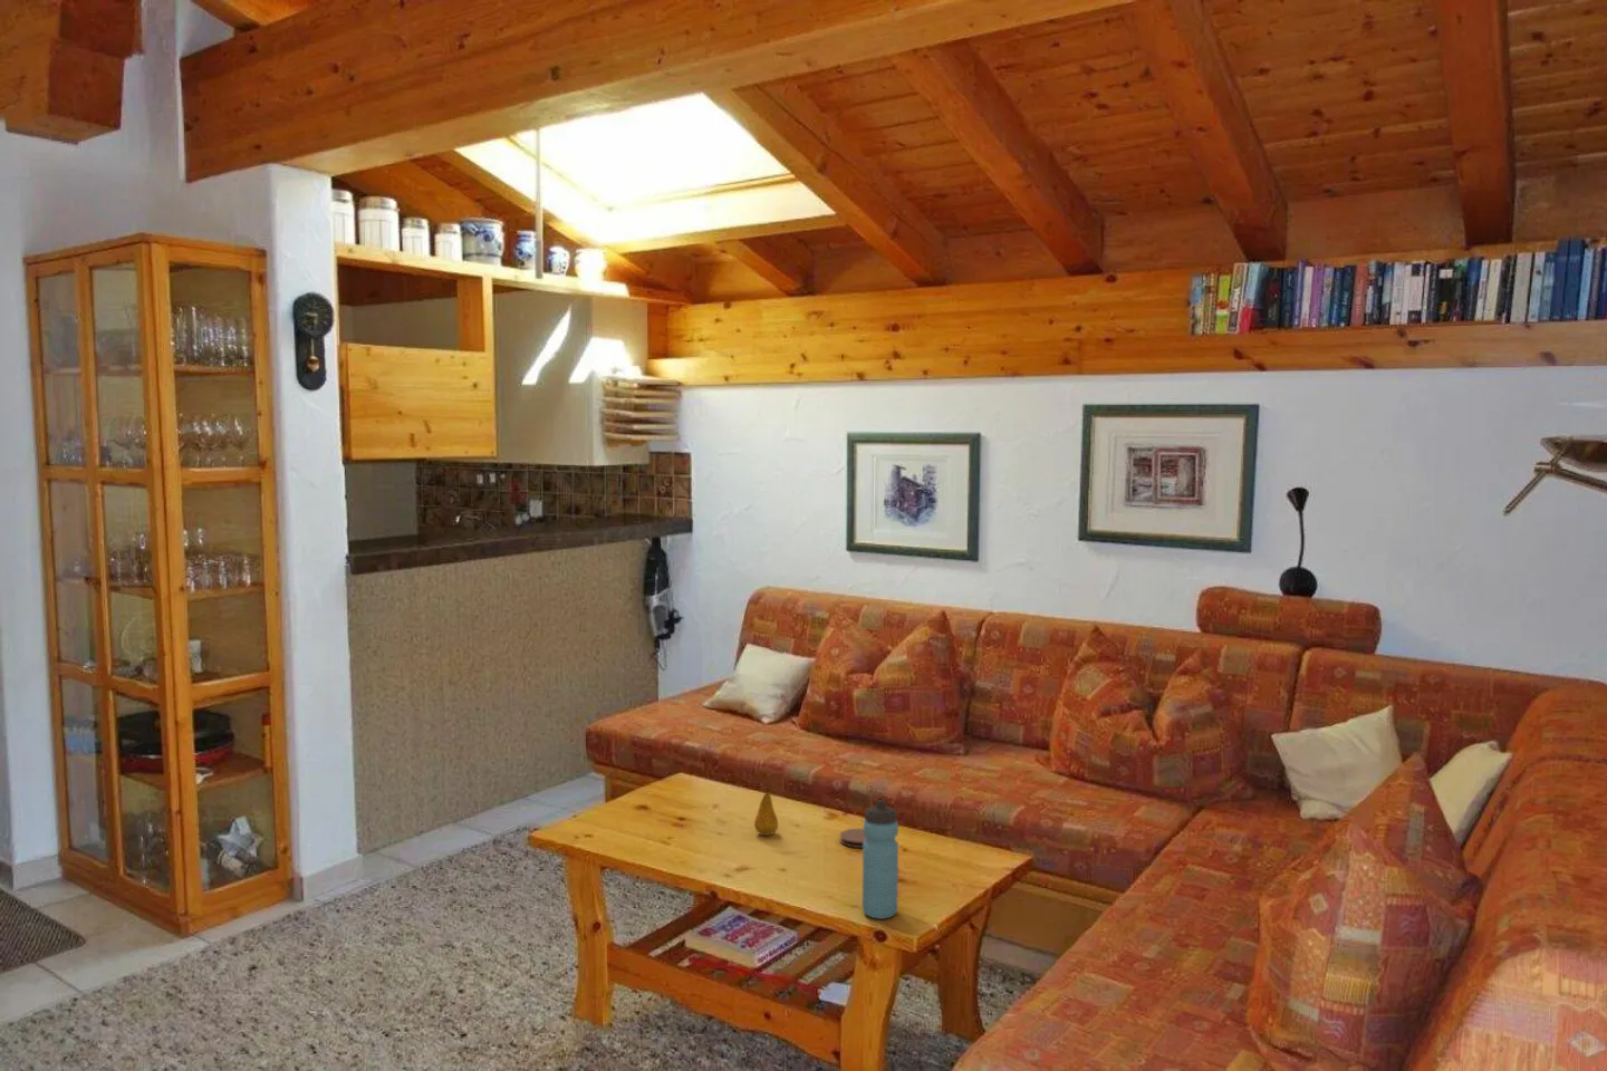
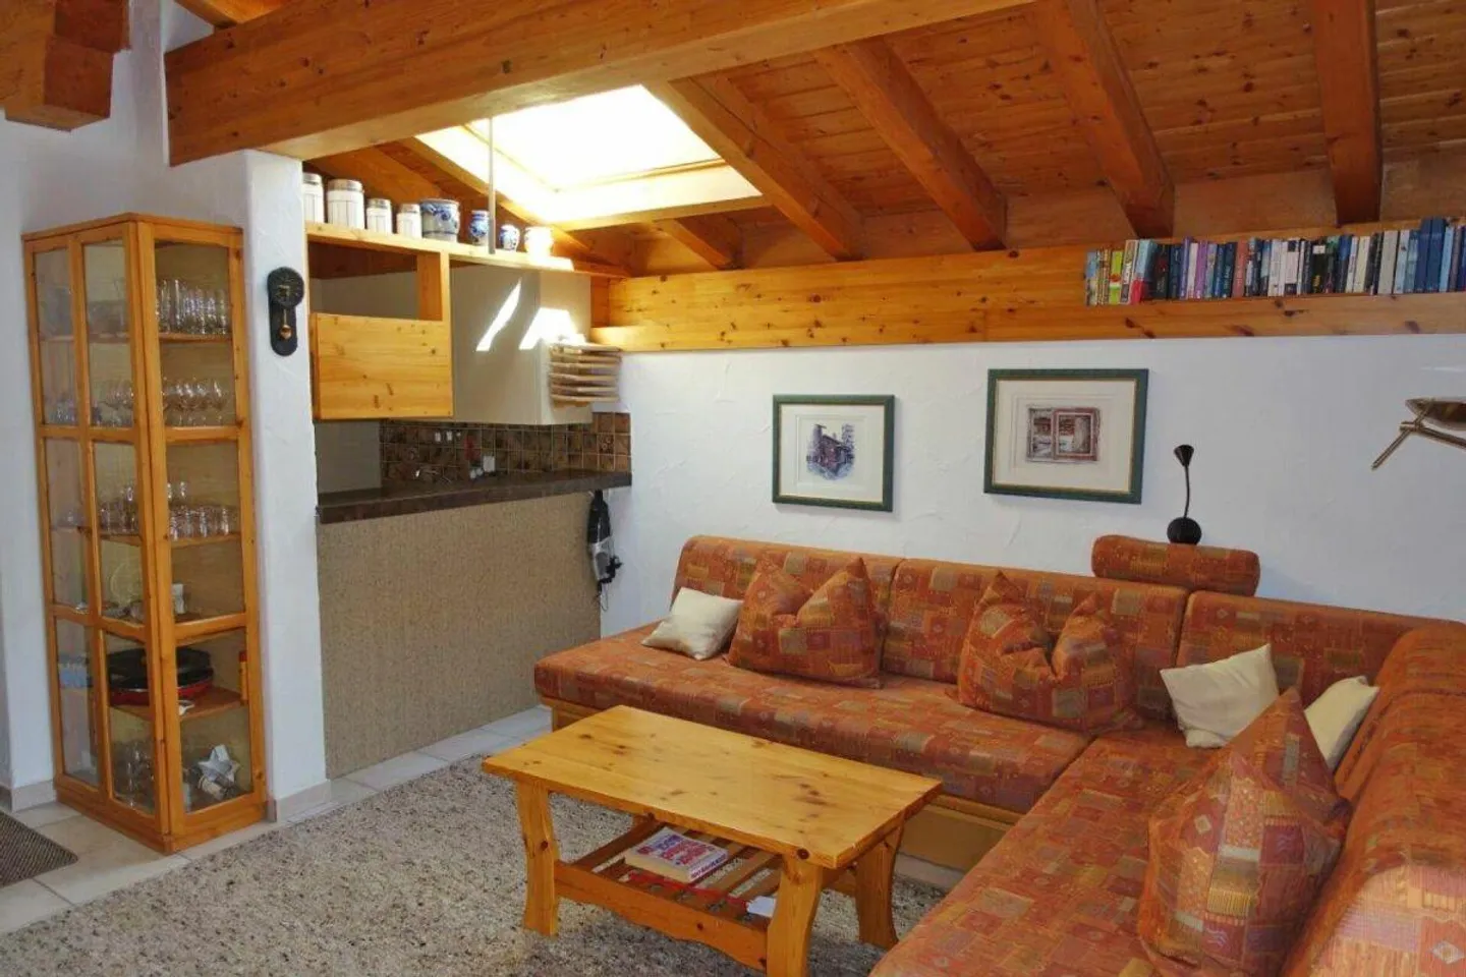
- water bottle [862,798,899,920]
- fruit [753,787,778,837]
- coaster [839,828,867,849]
